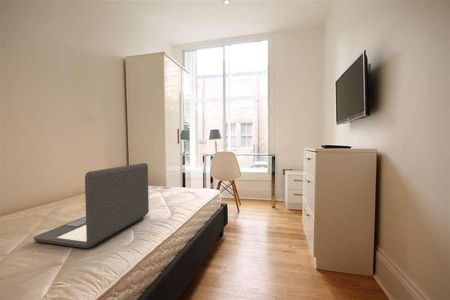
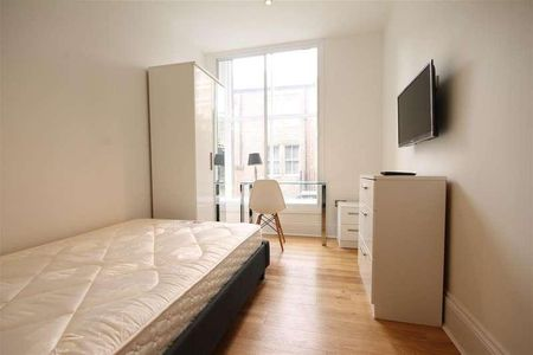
- laptop [32,162,150,249]
